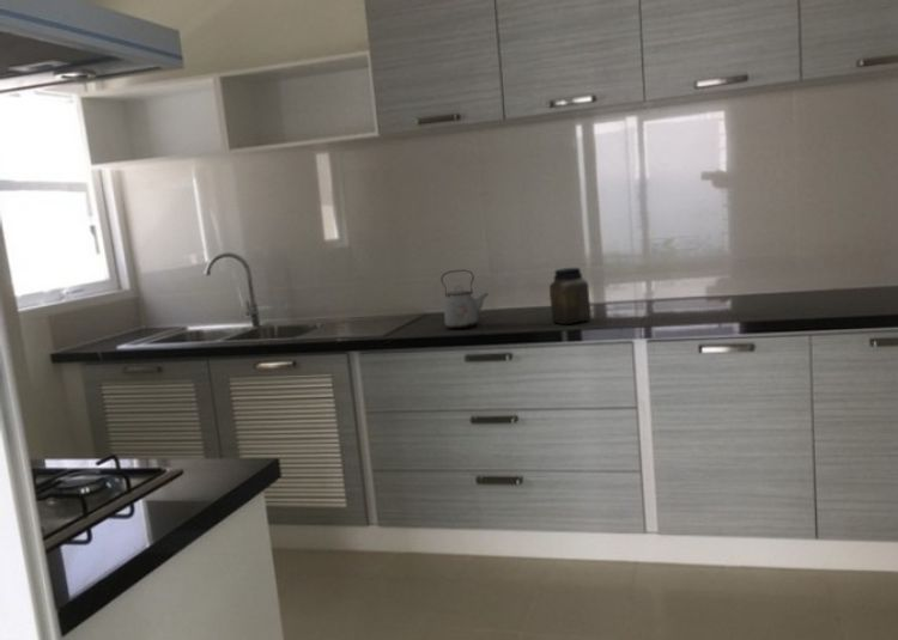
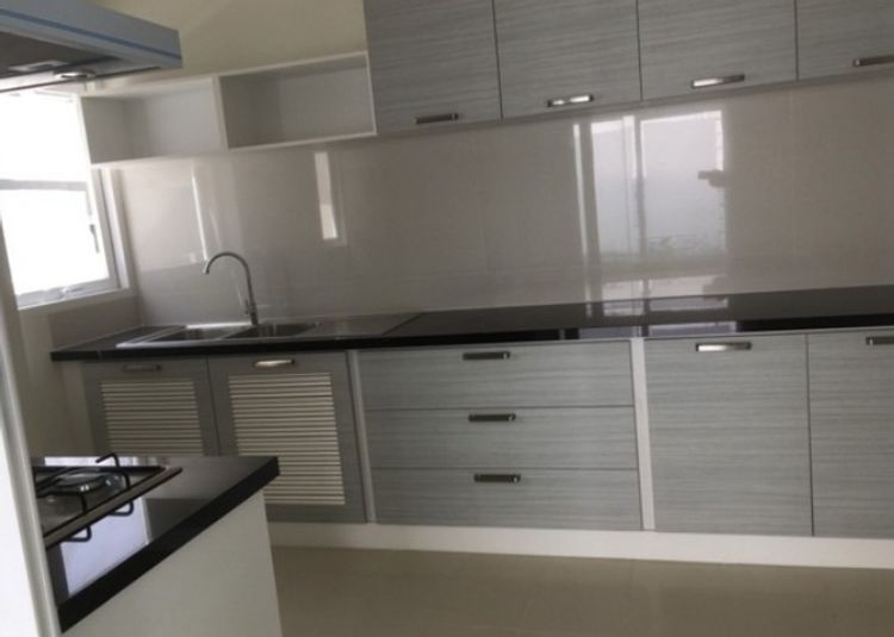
- jar [548,267,591,325]
- kettle [439,269,490,330]
